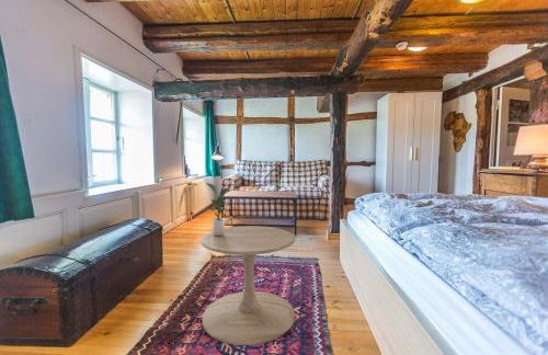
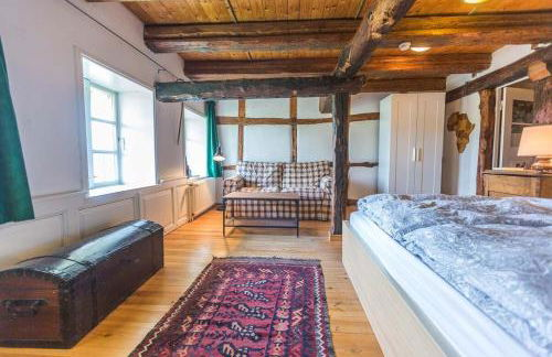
- potted plant [205,182,232,236]
- side table [199,225,296,346]
